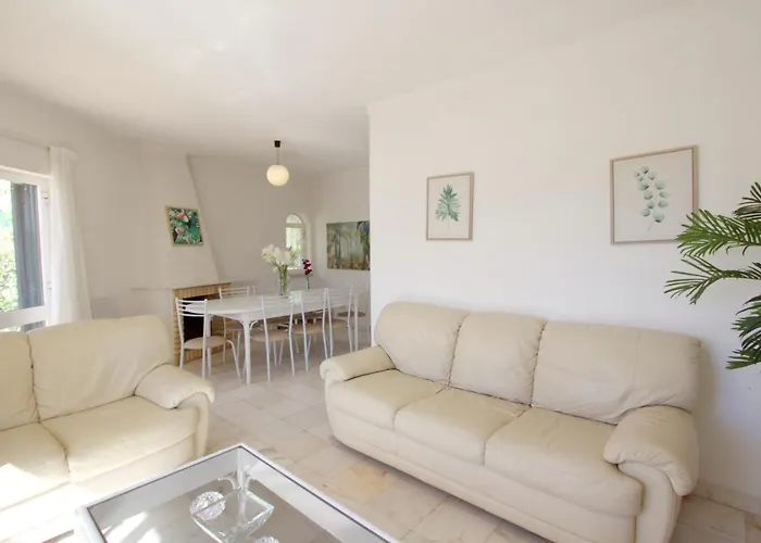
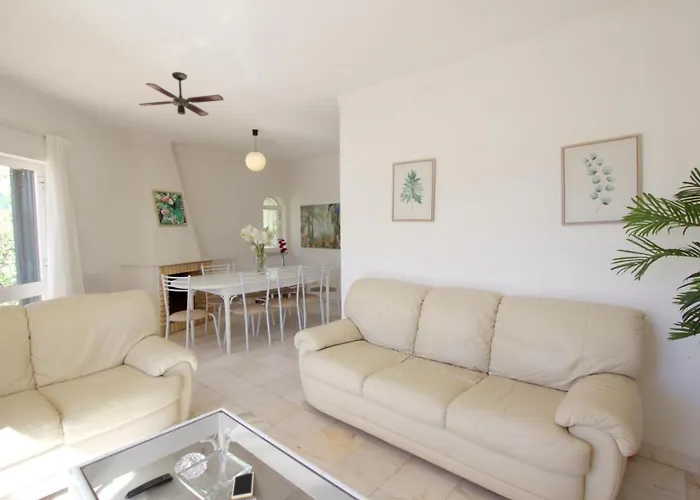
+ remote control [124,472,174,500]
+ cell phone [230,471,255,500]
+ ceiling fan [138,71,224,117]
